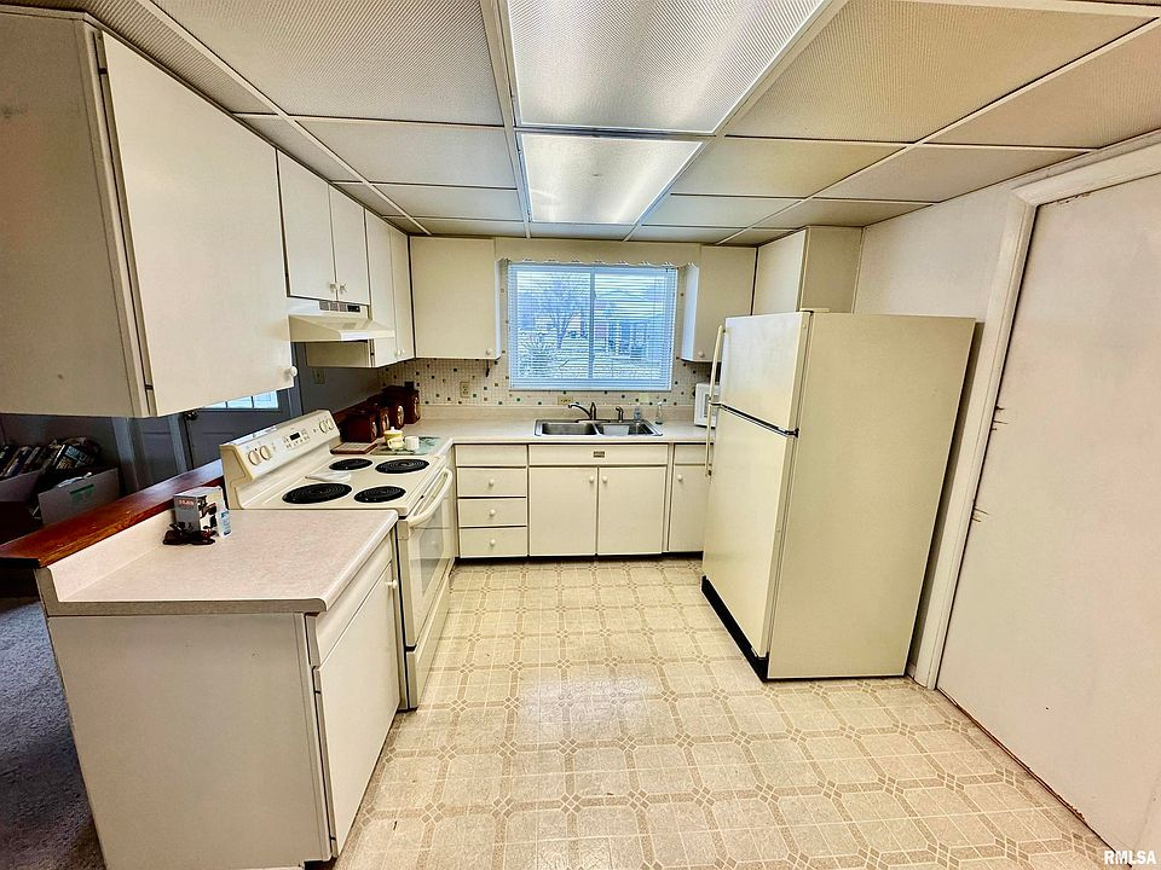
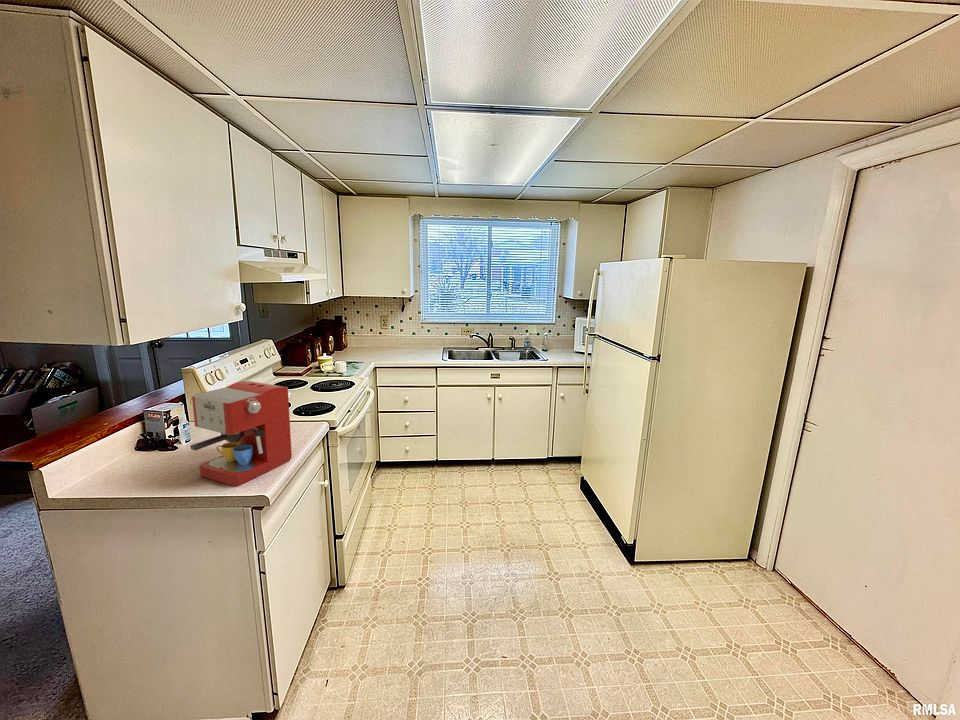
+ coffee maker [189,380,293,487]
